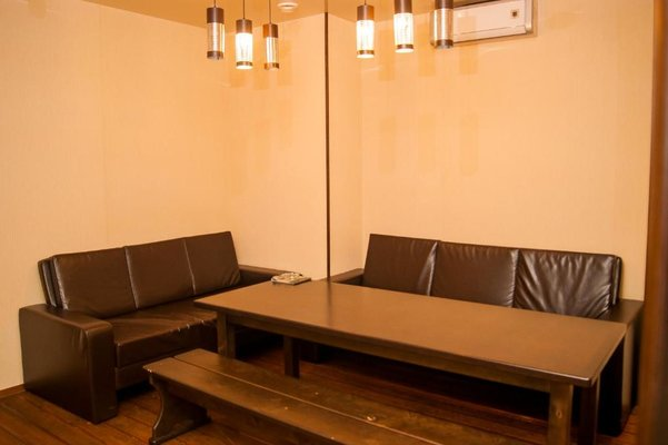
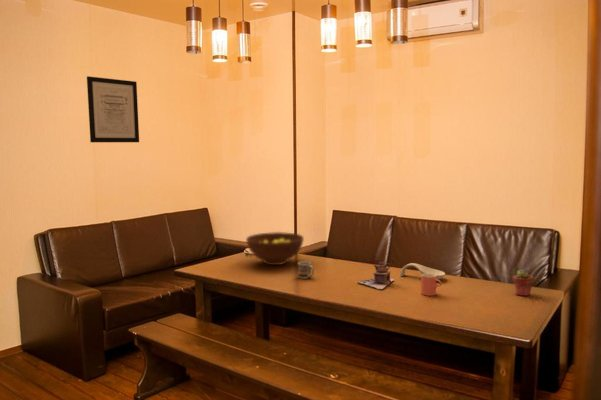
+ fruit bowl [245,231,305,266]
+ wall art [86,75,140,143]
+ cup [420,274,443,297]
+ cup [297,260,315,280]
+ potted succulent [512,269,535,297]
+ teapot [356,260,395,291]
+ spoon rest [399,262,446,280]
